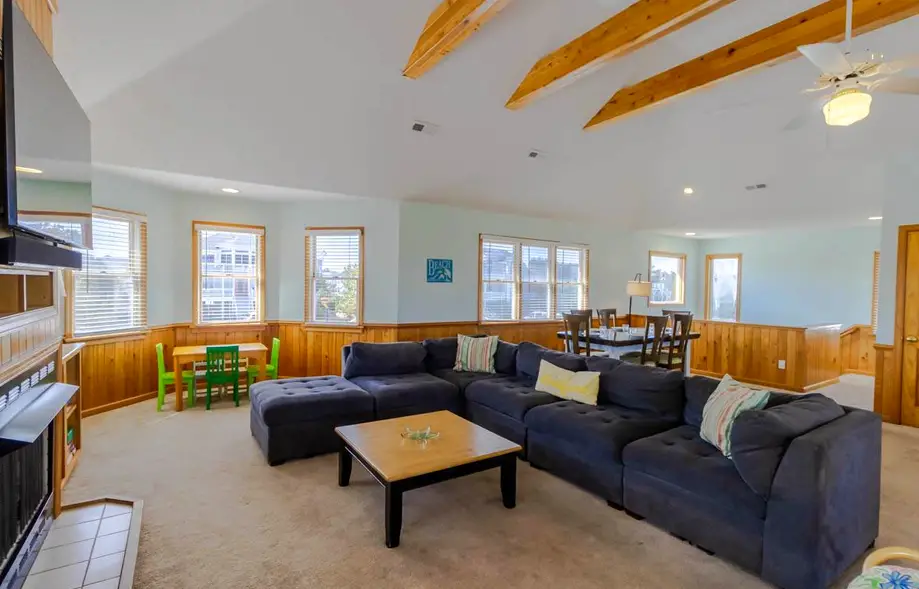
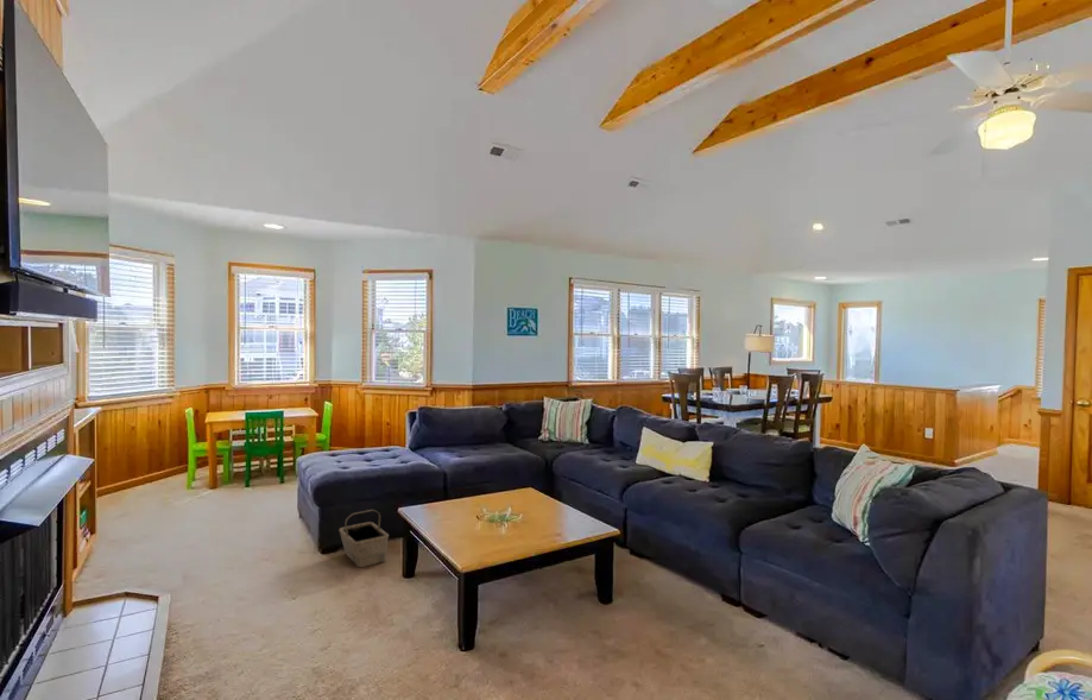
+ basket [339,509,390,568]
